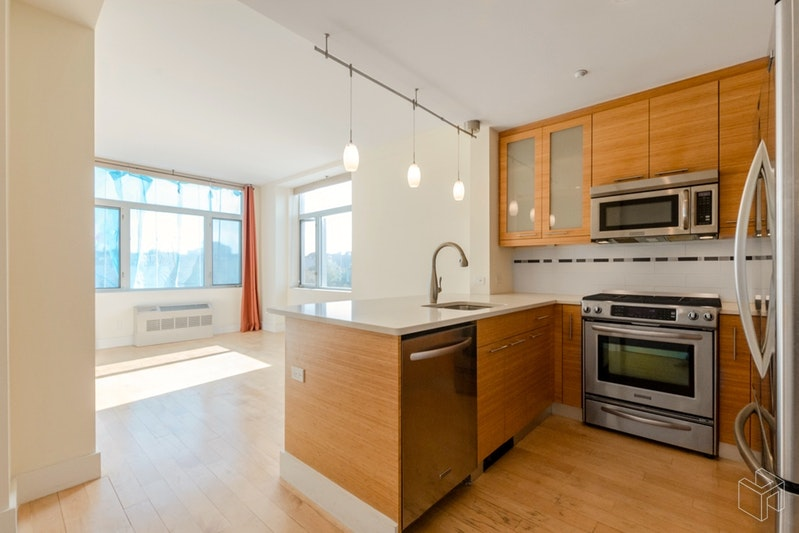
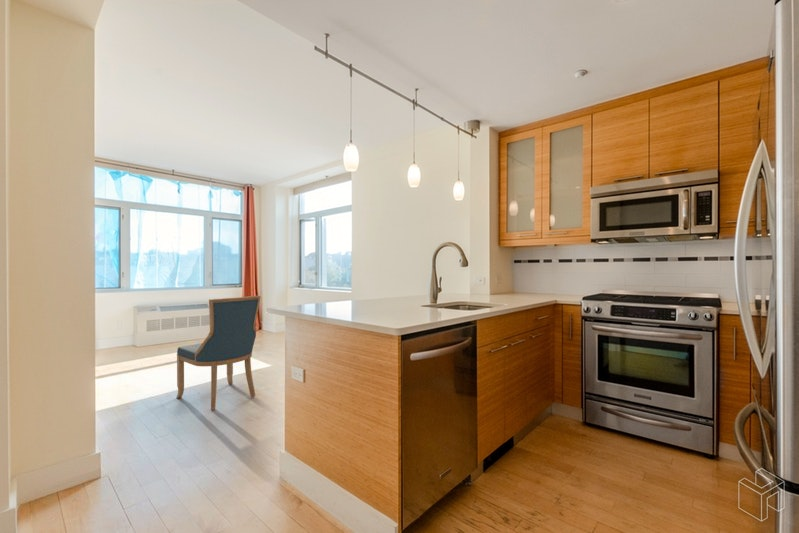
+ chair [176,295,262,411]
